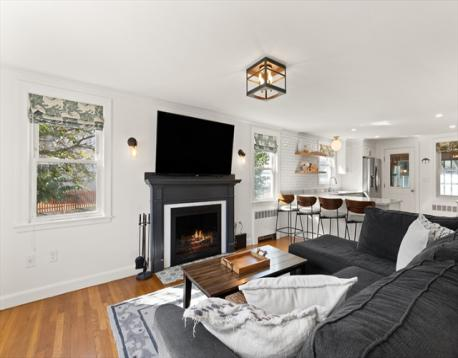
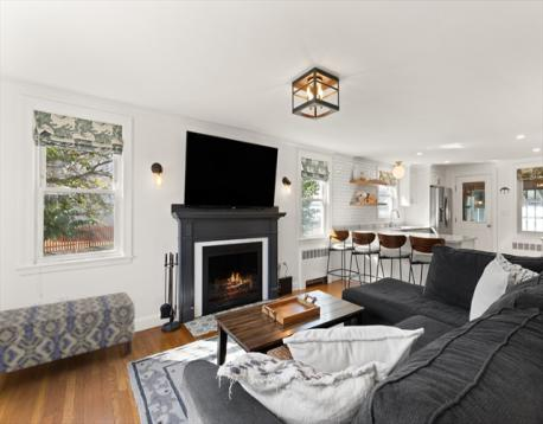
+ bench [0,291,136,375]
